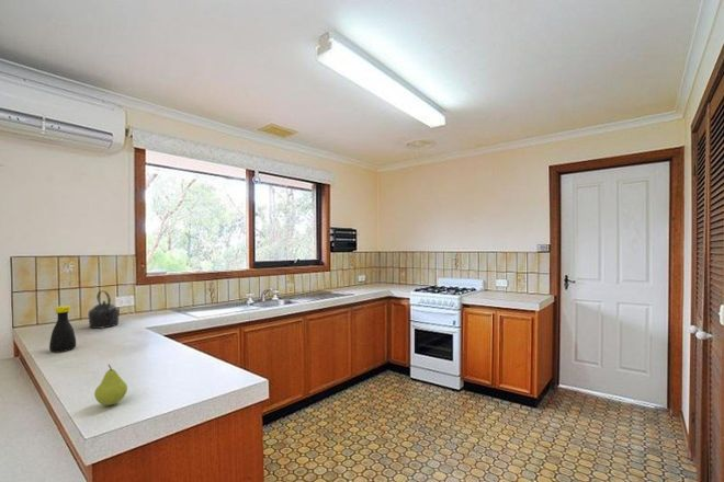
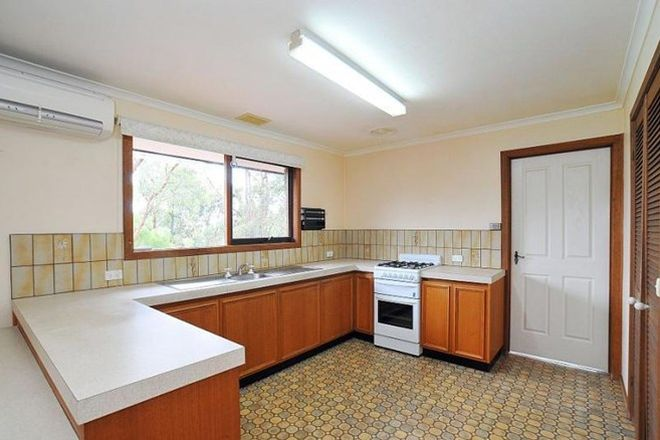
- bottle [48,305,77,353]
- fruit [93,364,128,406]
- kettle [87,289,121,330]
